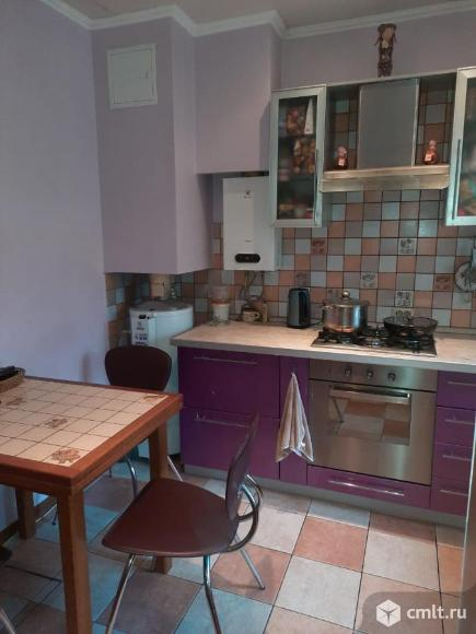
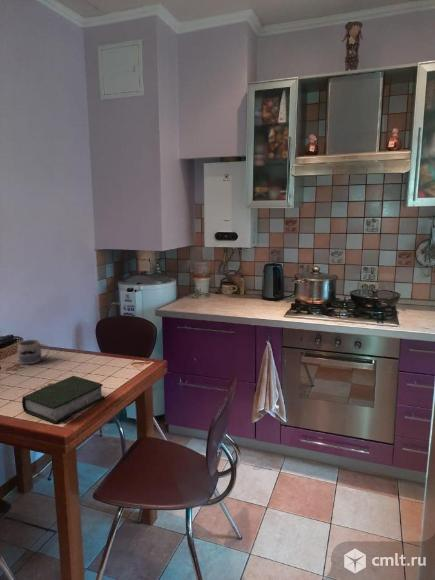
+ book [21,375,106,424]
+ mug [17,339,50,365]
